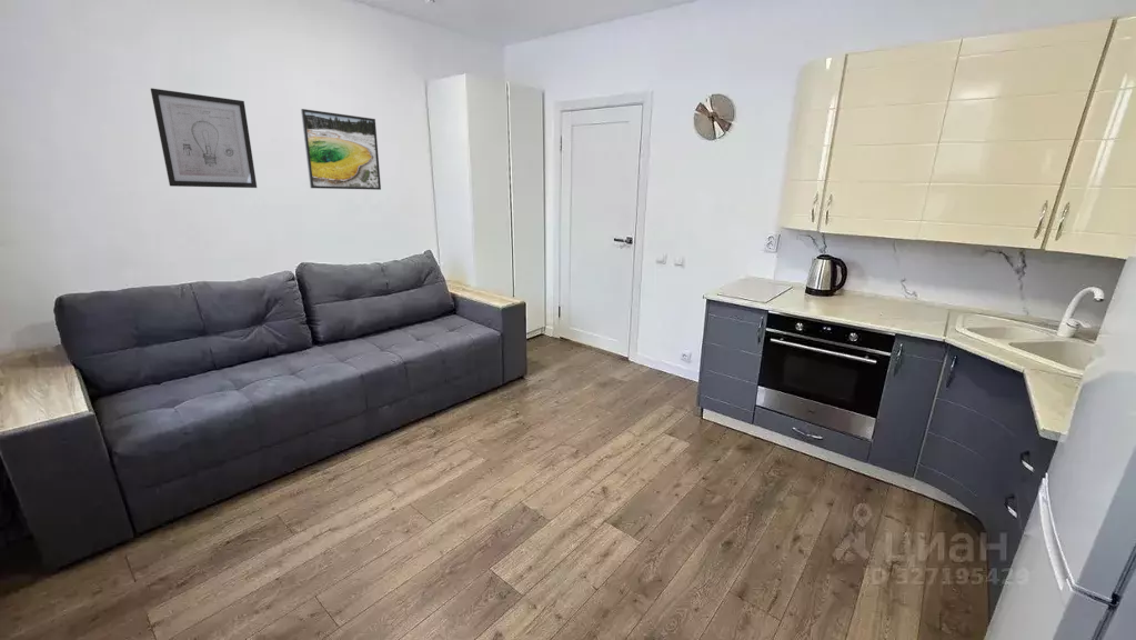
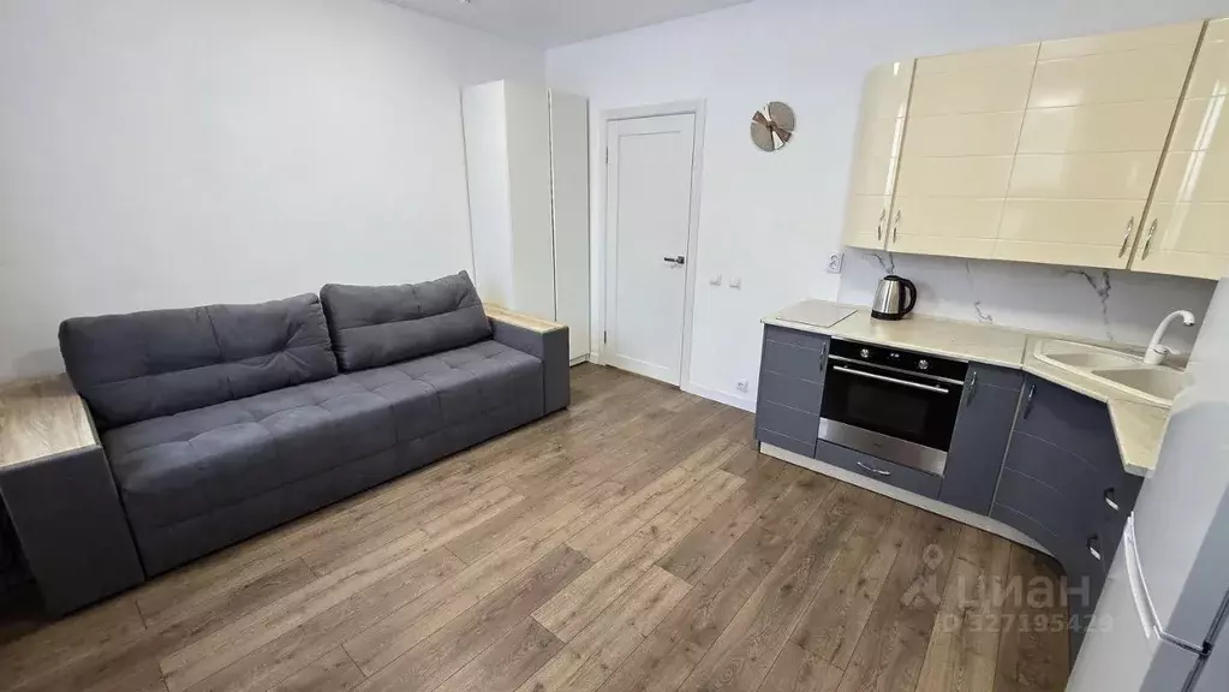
- wall art [150,87,258,189]
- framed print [300,108,382,191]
